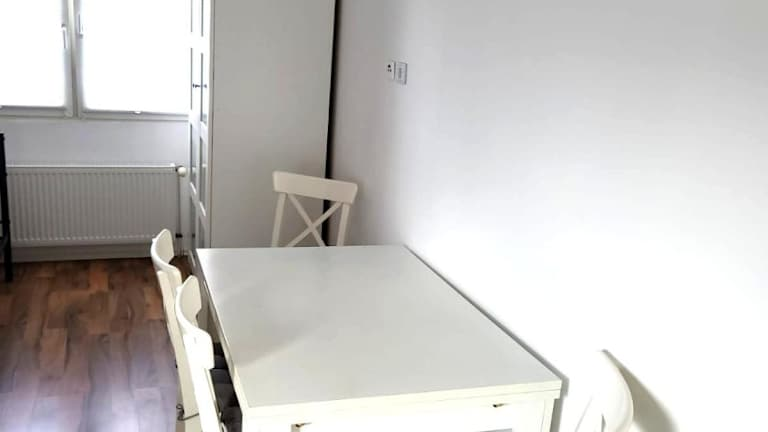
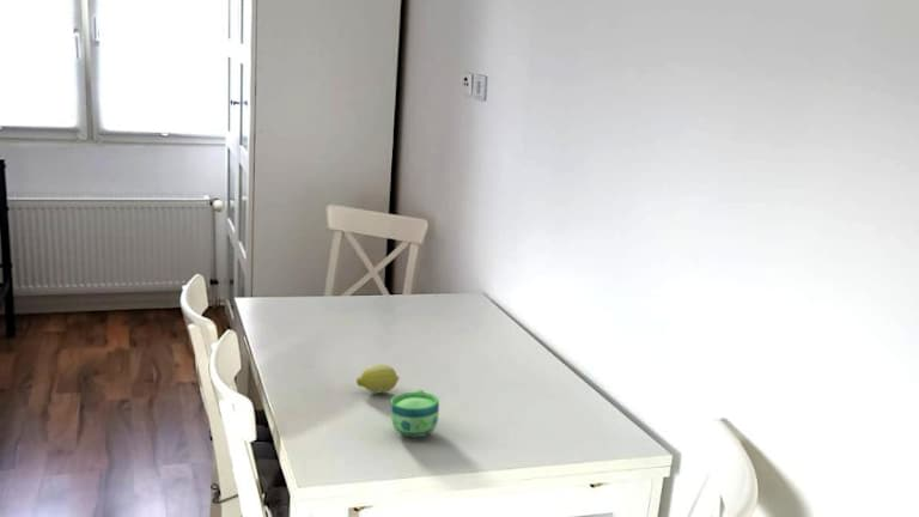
+ cup [389,388,440,438]
+ fruit [355,363,401,394]
